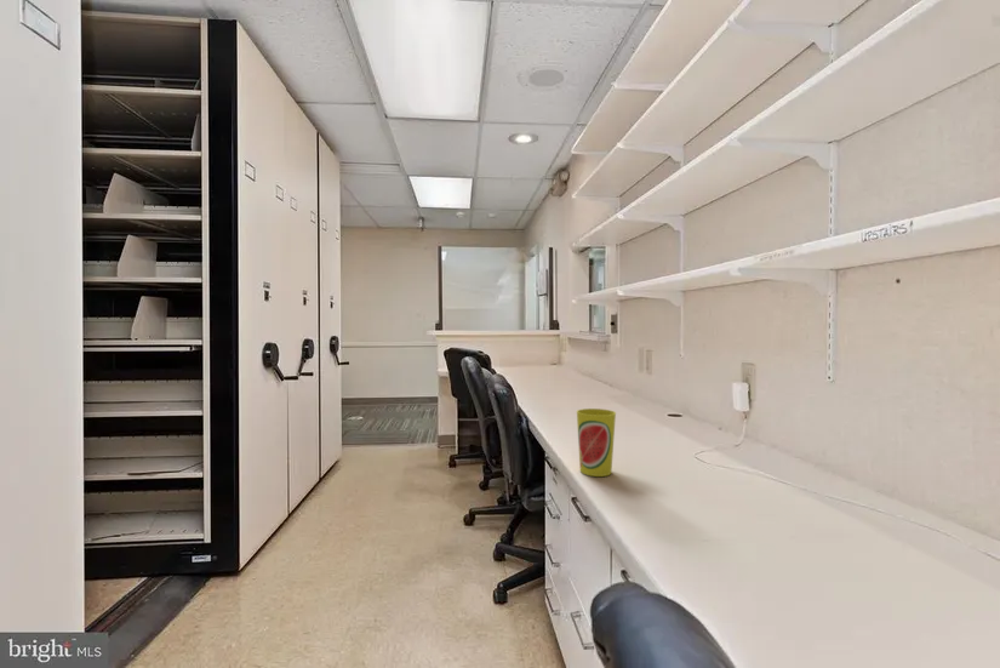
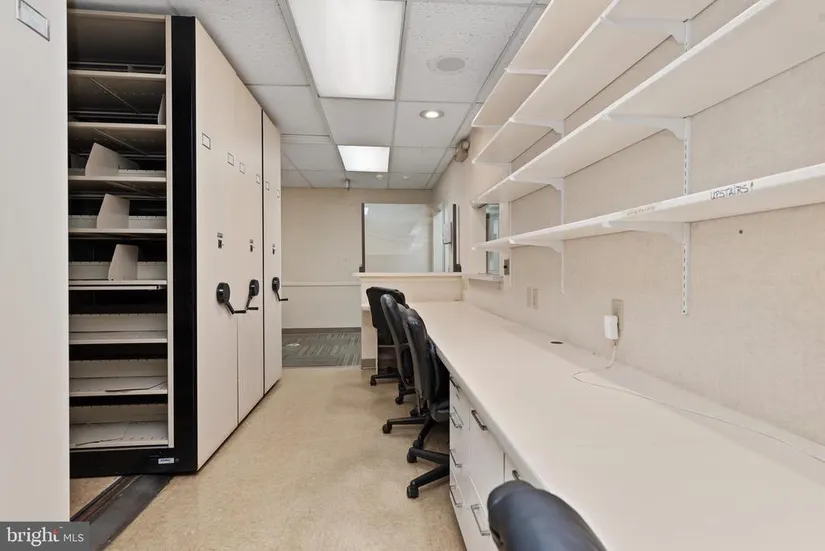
- cup [576,407,617,478]
